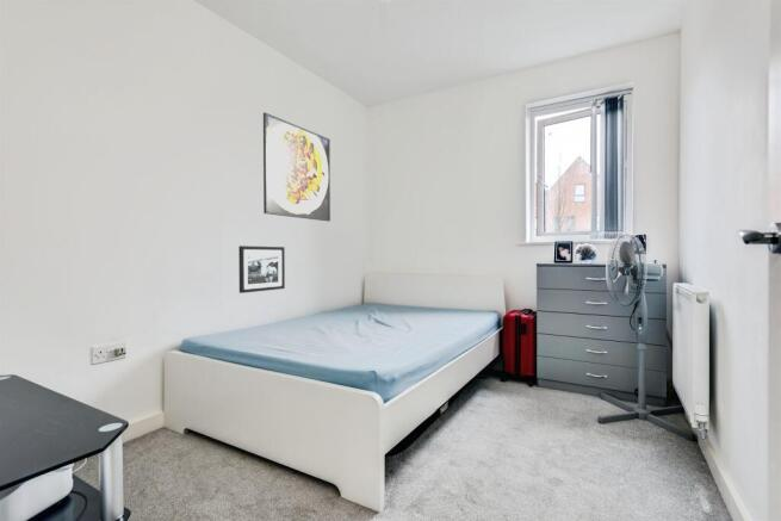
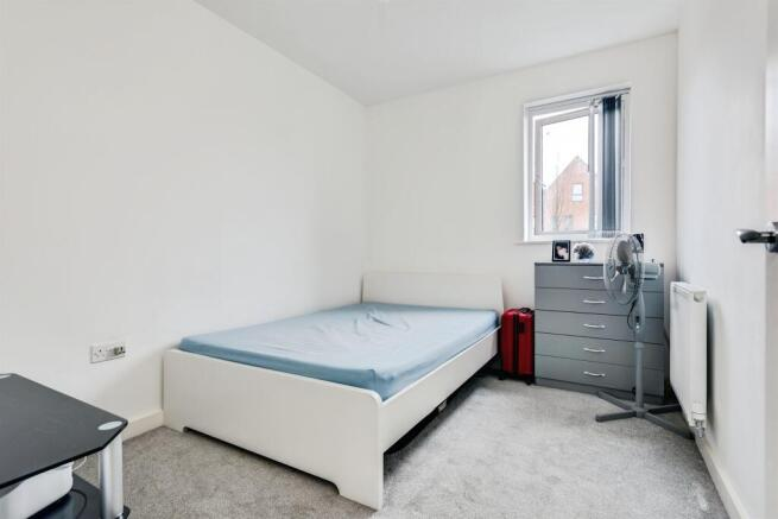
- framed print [262,111,331,223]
- picture frame [237,244,286,294]
